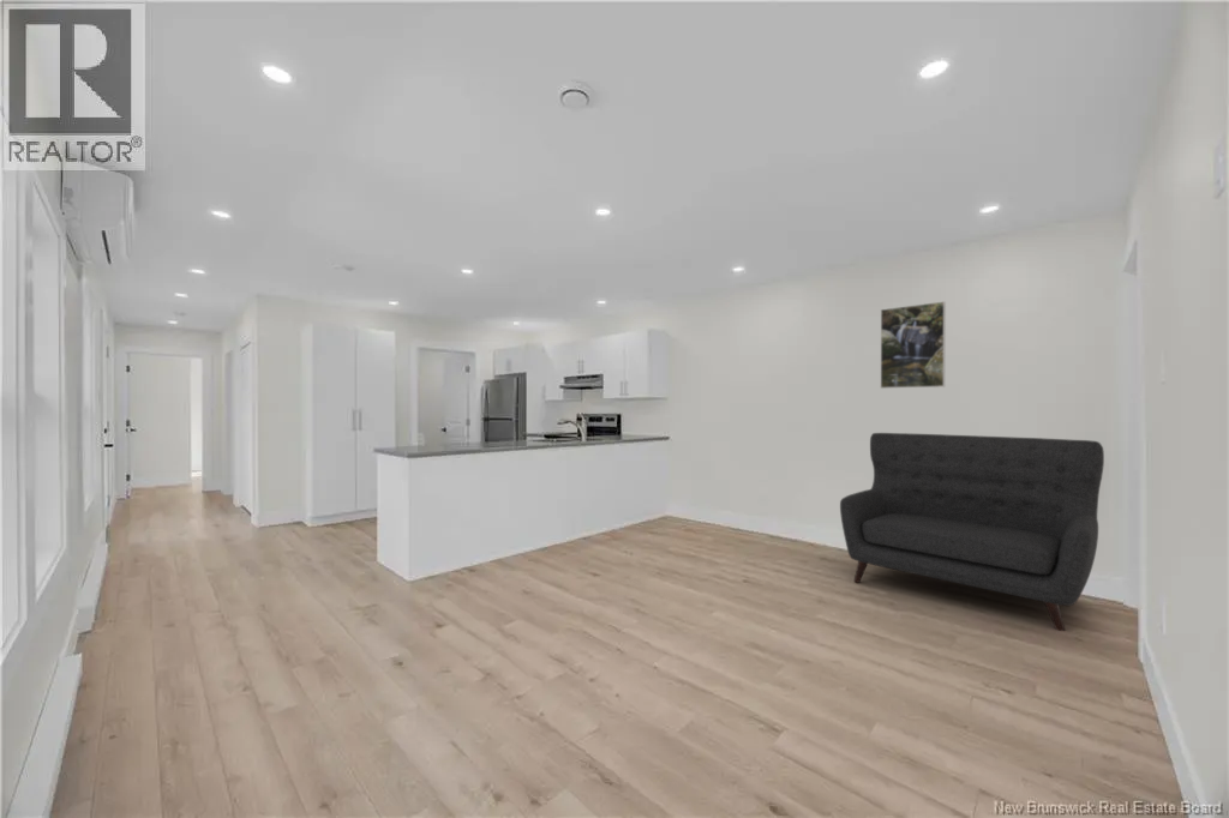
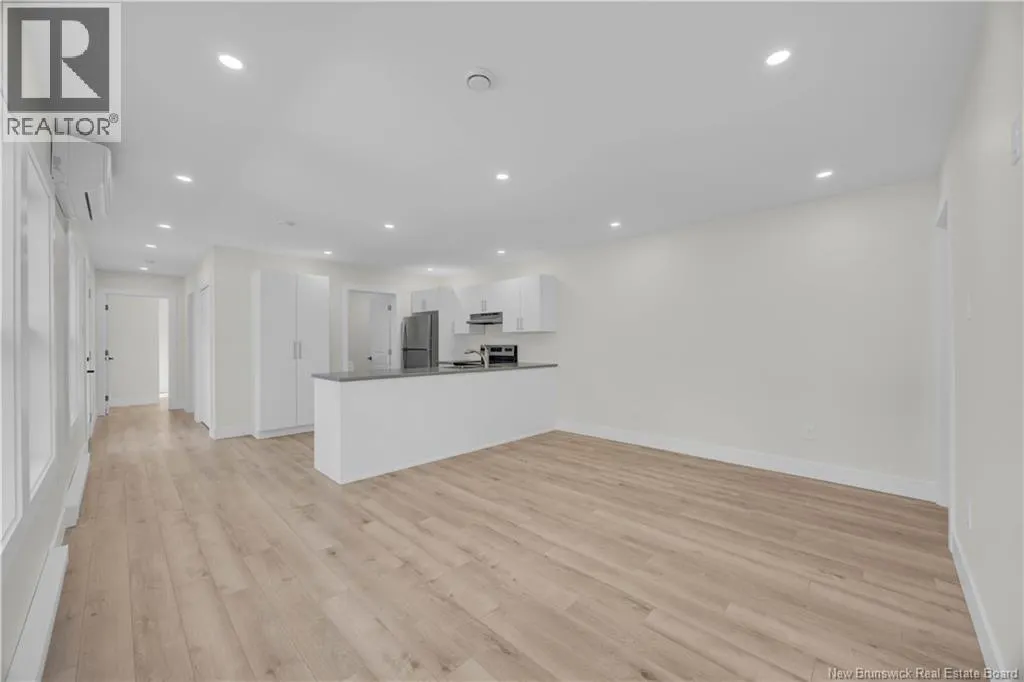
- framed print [880,300,947,390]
- sofa [839,432,1105,632]
